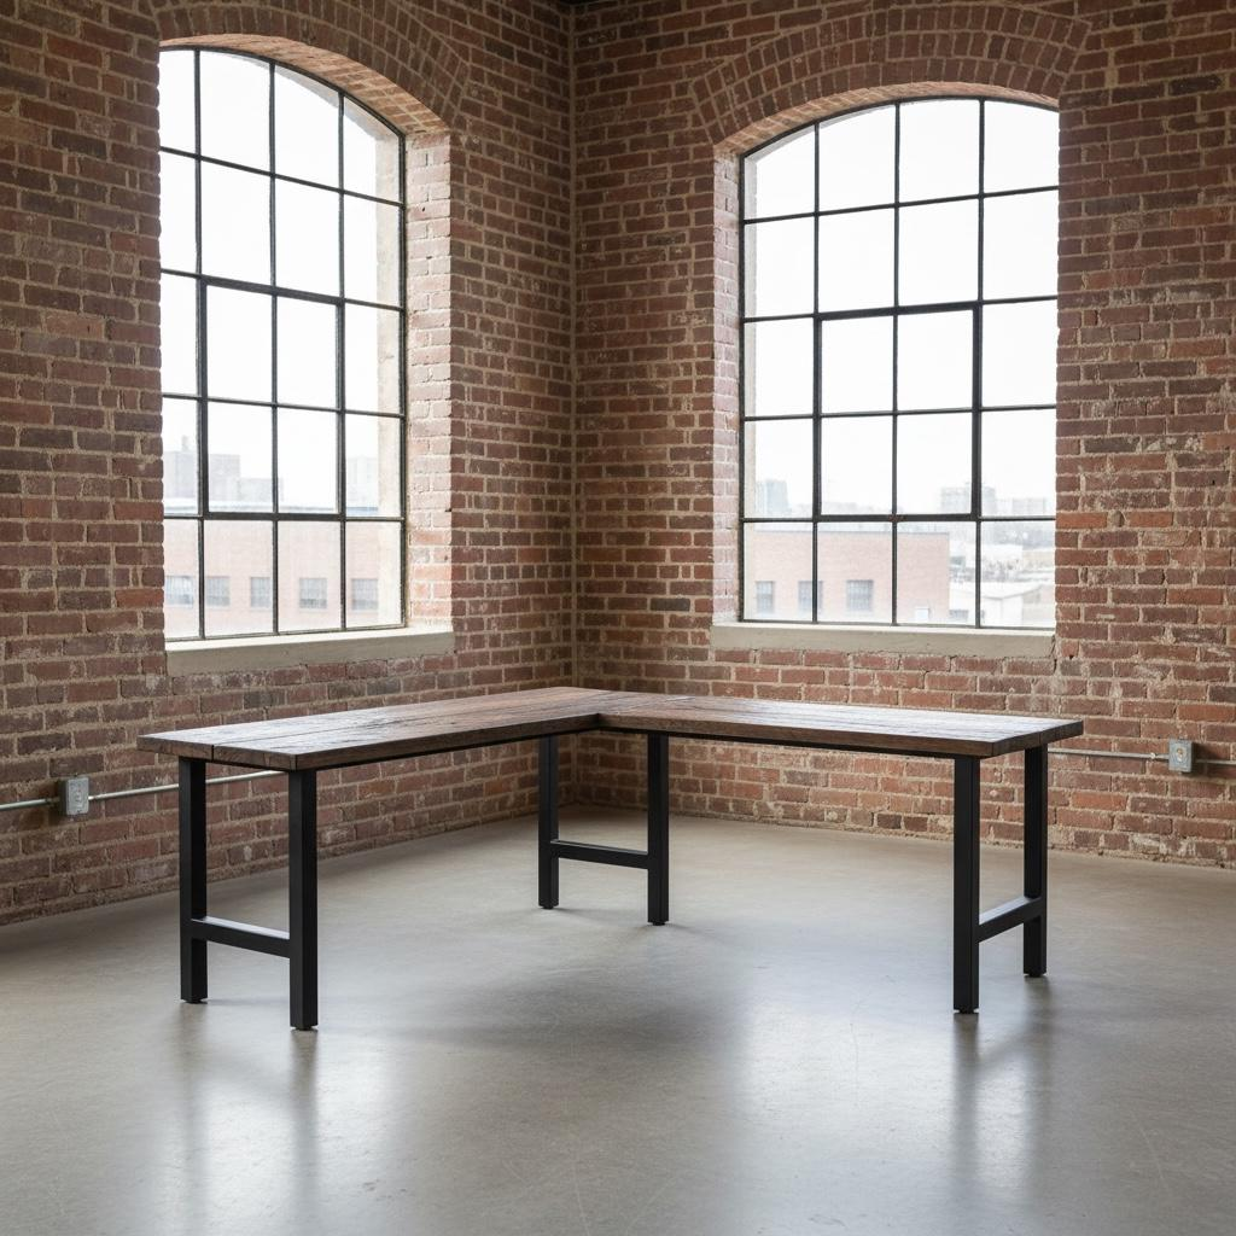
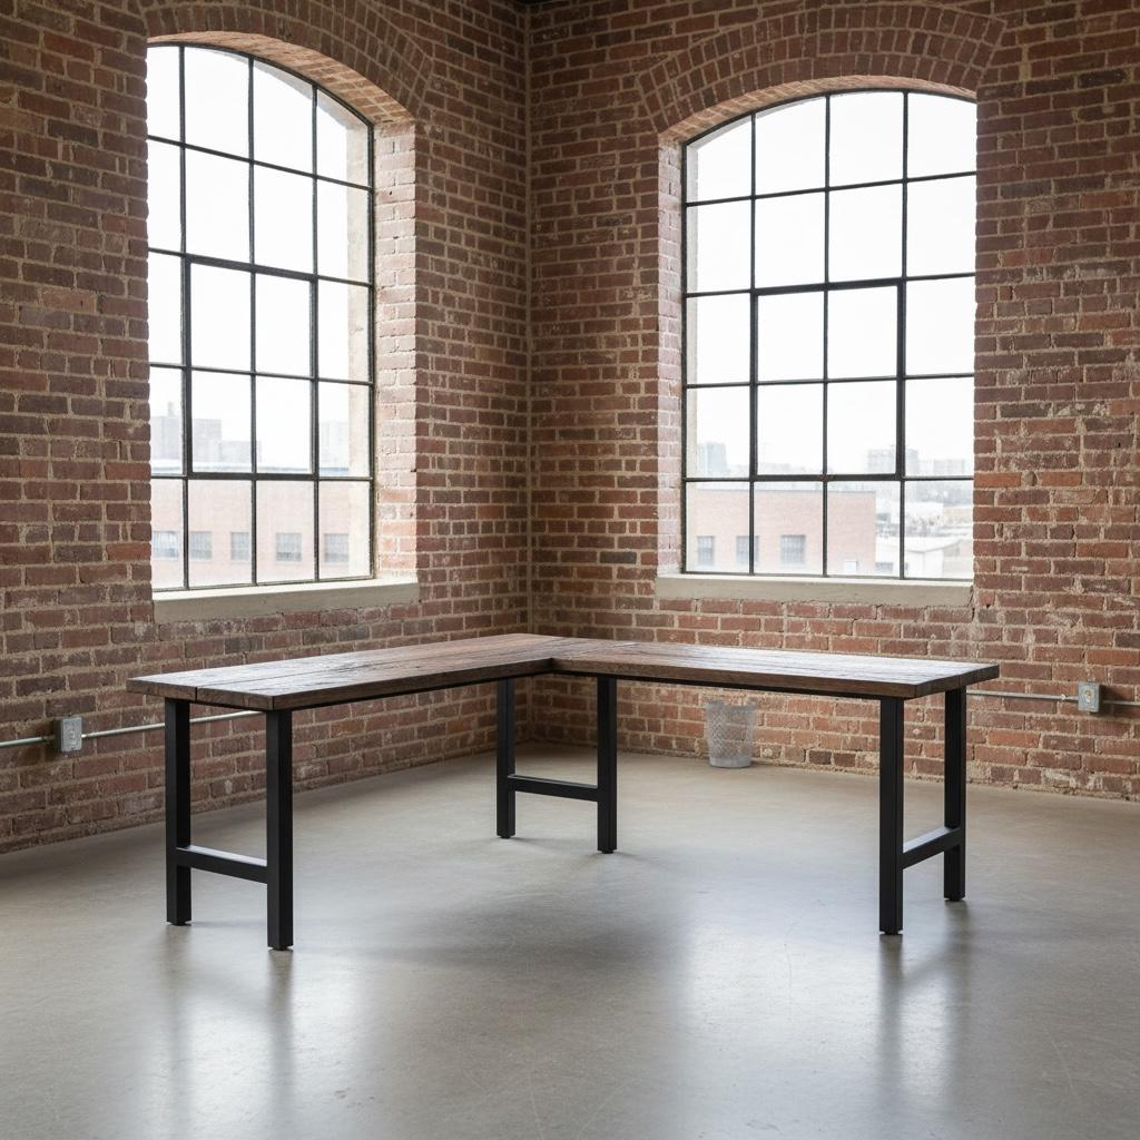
+ wastebasket [705,698,757,769]
